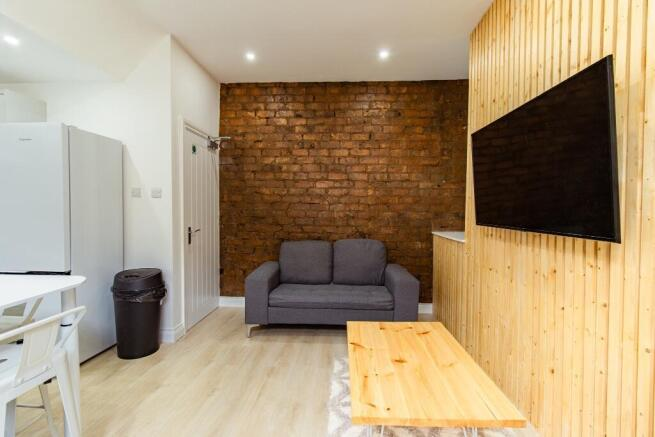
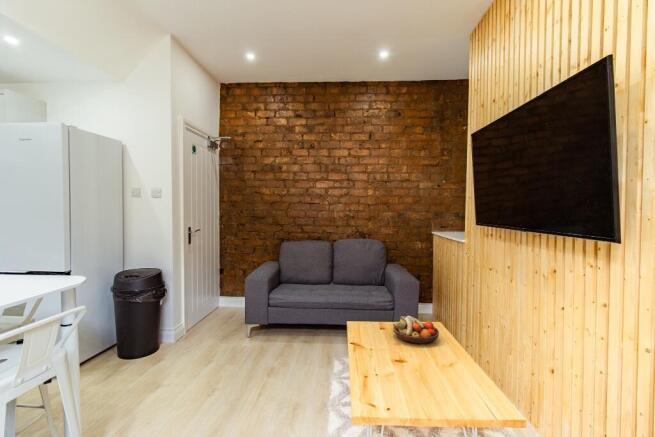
+ fruit bowl [392,315,440,345]
